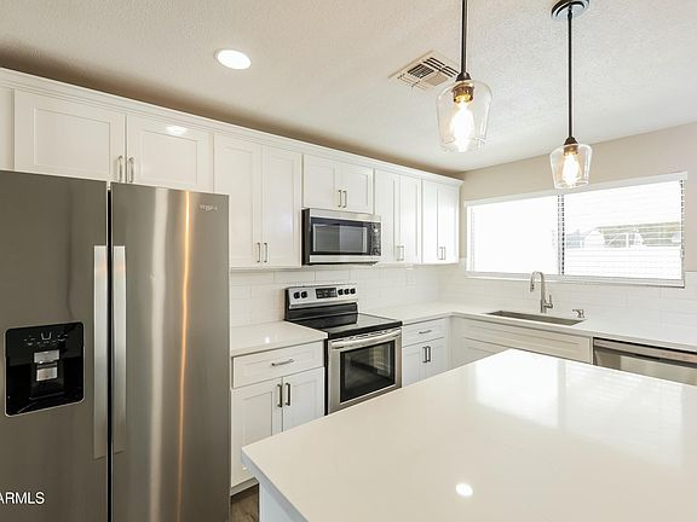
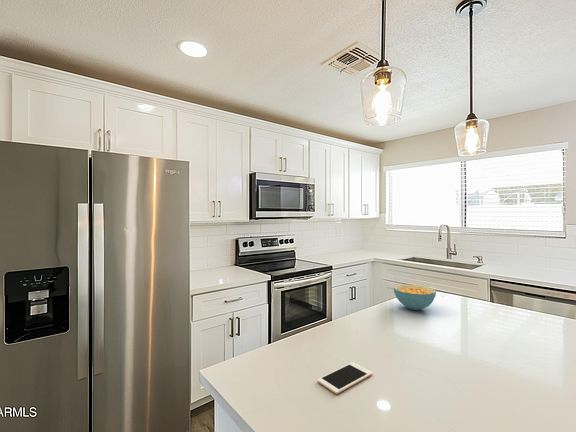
+ cell phone [316,361,373,395]
+ cereal bowl [393,284,437,311]
